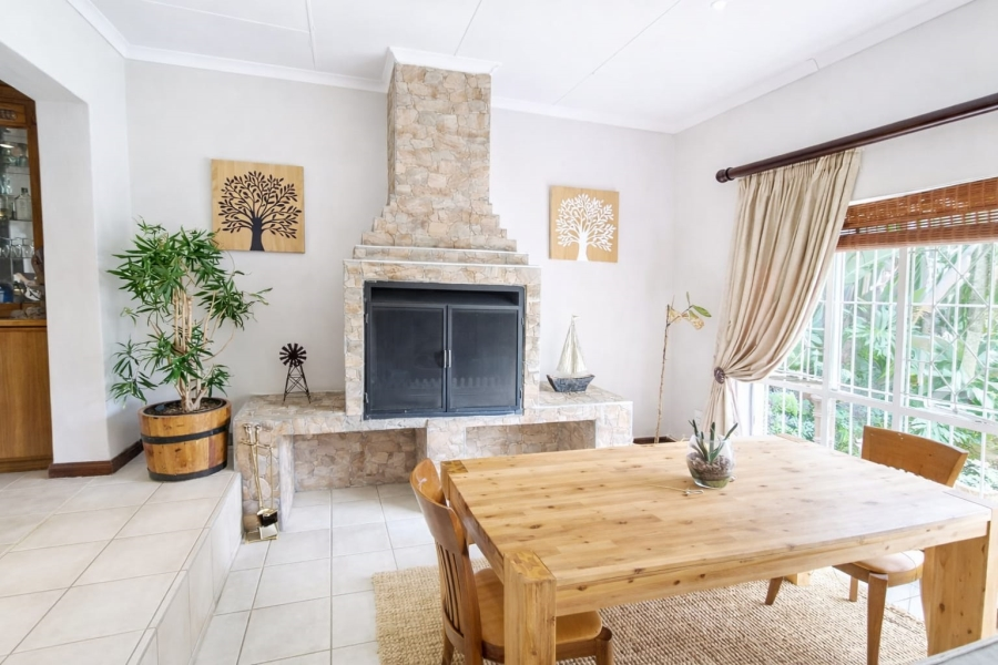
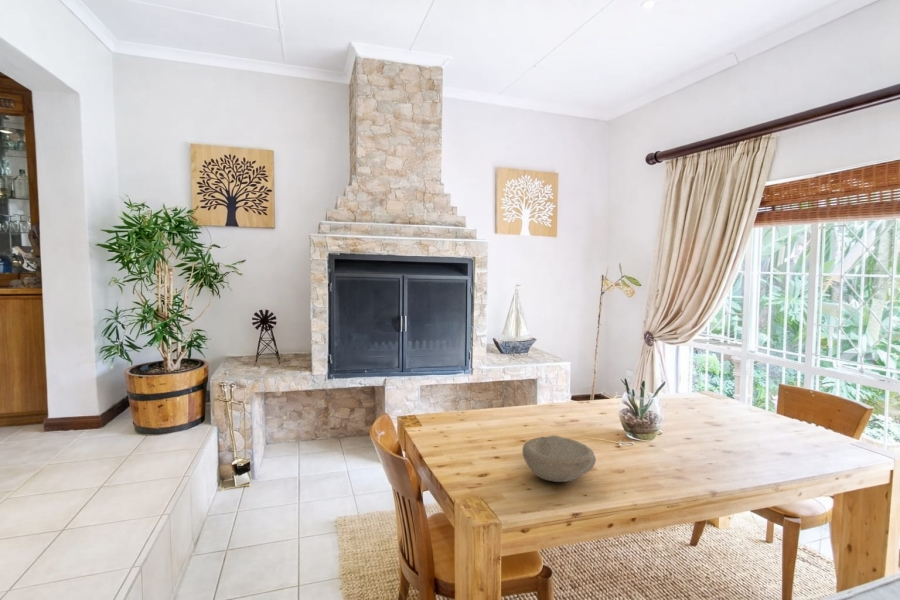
+ bowl [521,434,597,483]
